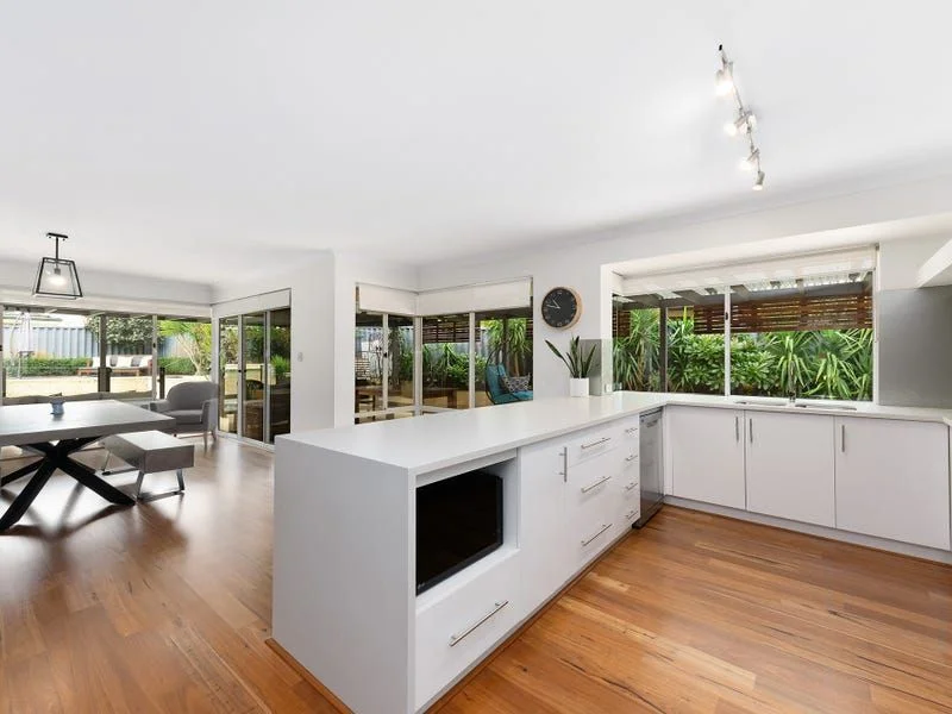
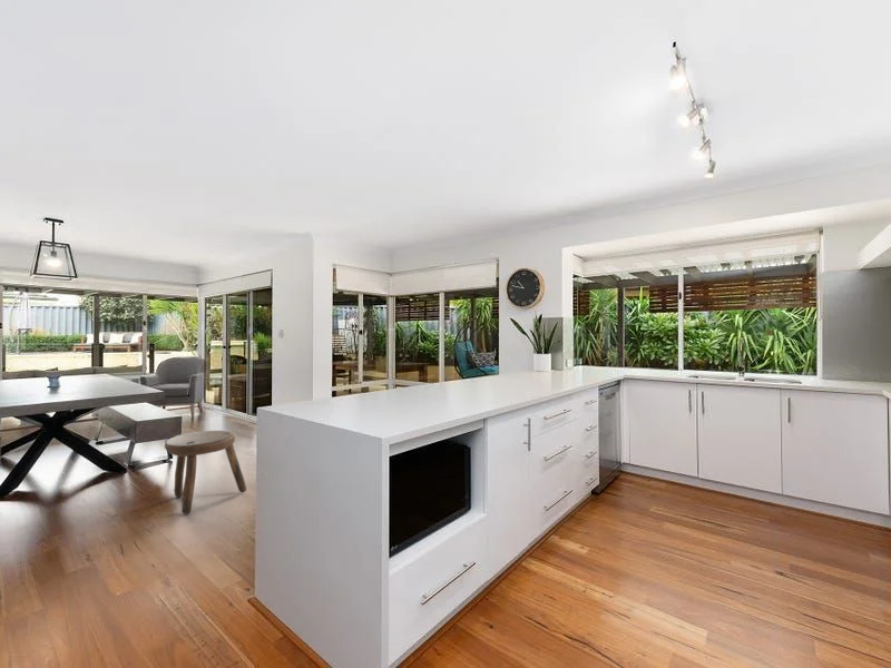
+ stool [164,430,247,514]
